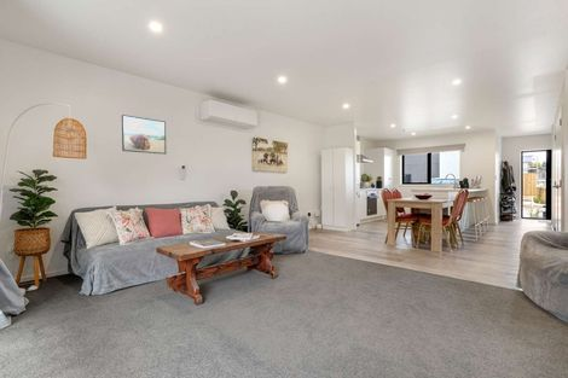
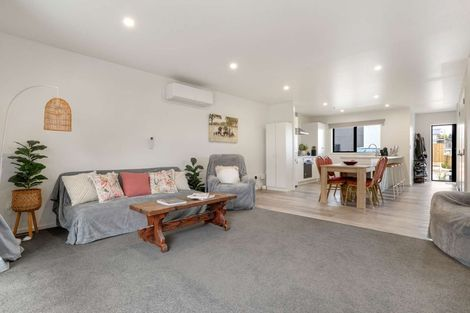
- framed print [121,114,167,156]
